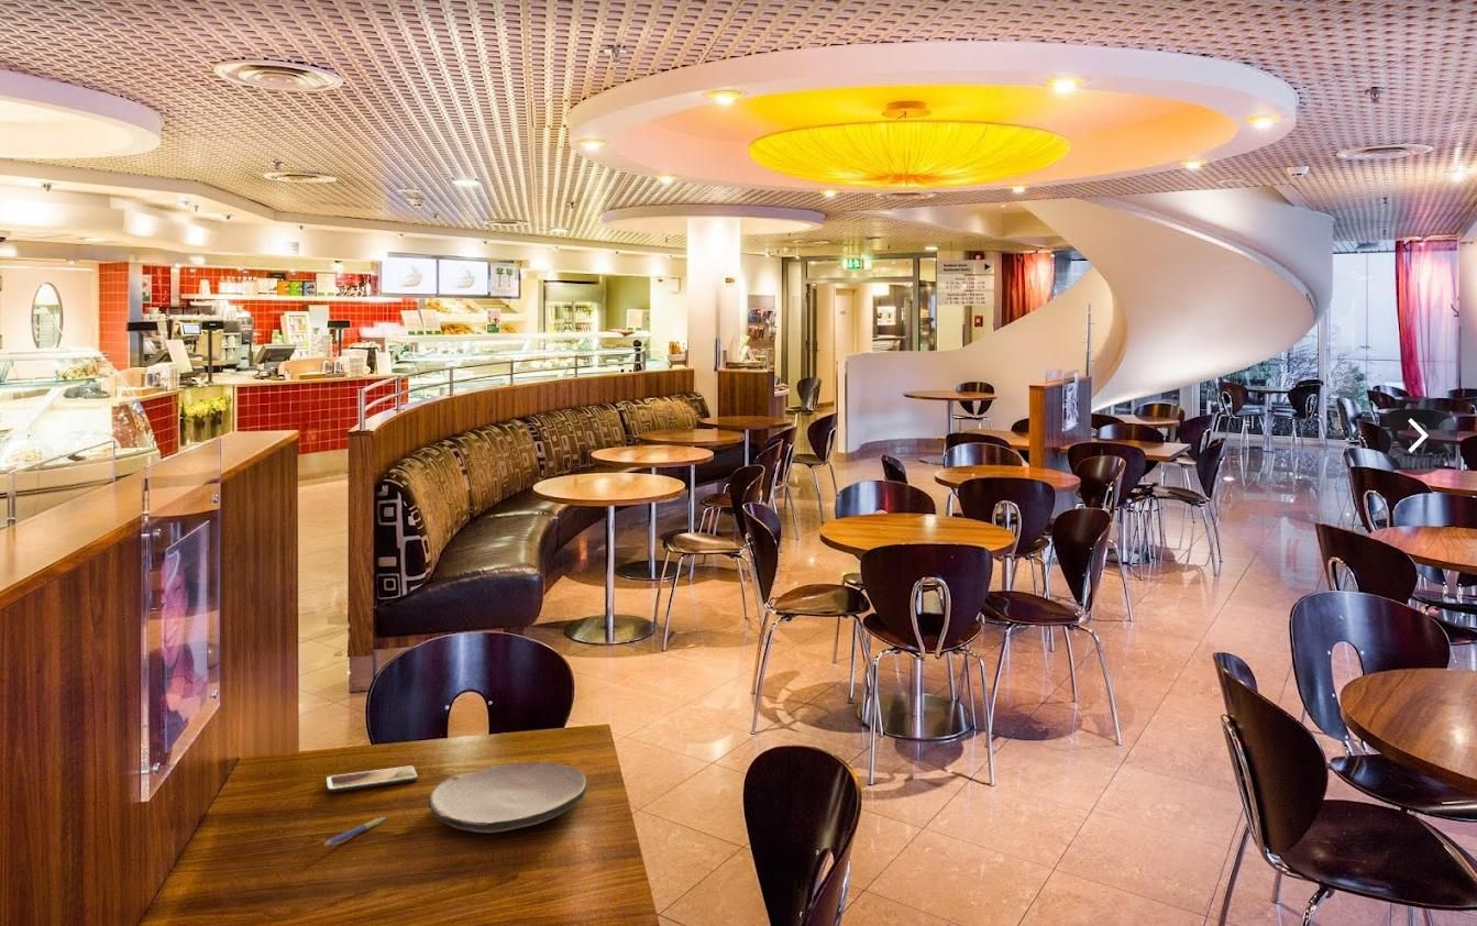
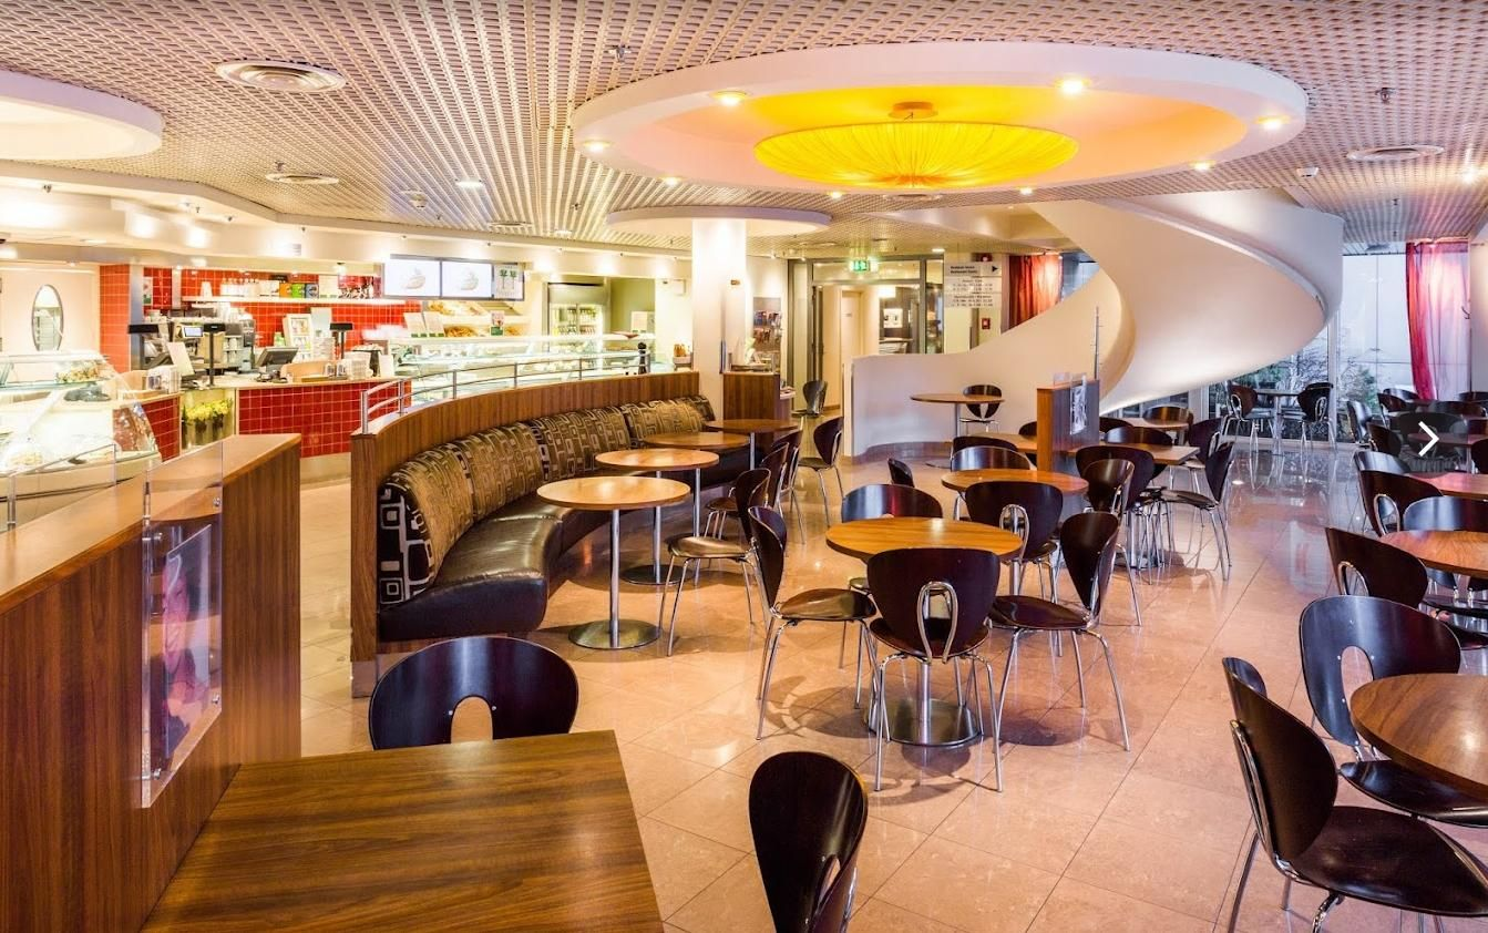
- smartphone [326,765,419,794]
- pen [323,816,387,848]
- plate [428,761,588,834]
